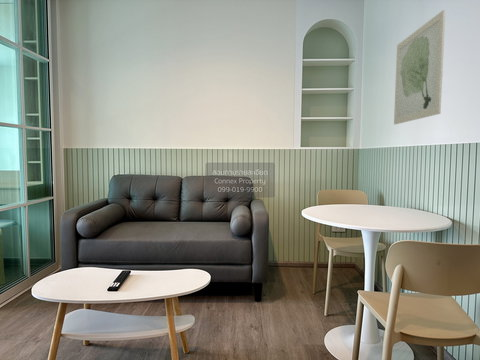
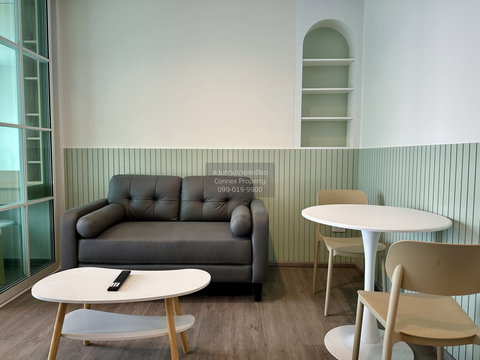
- wall art [393,9,447,125]
